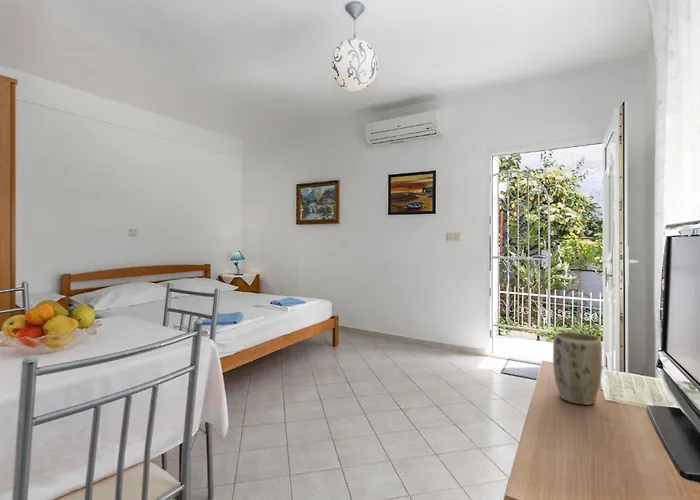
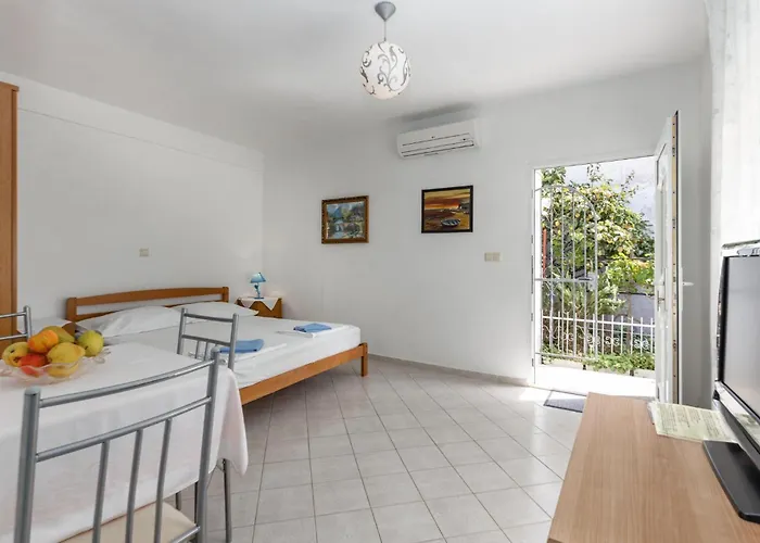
- plant pot [552,331,603,406]
